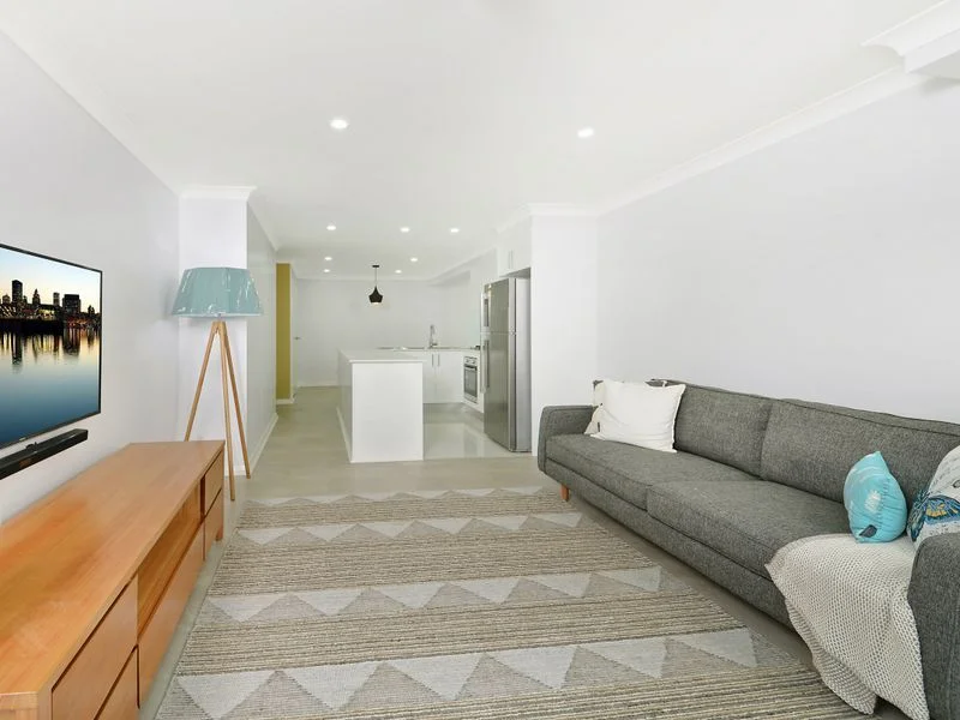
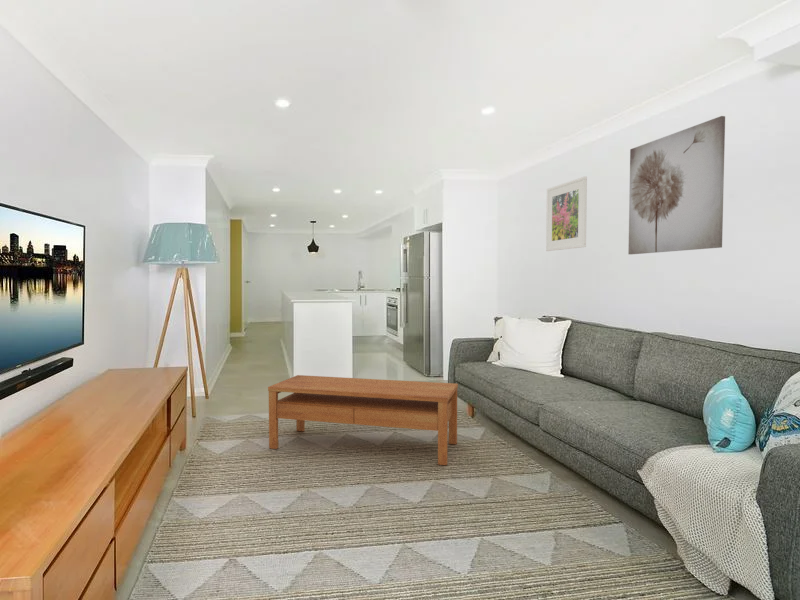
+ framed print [545,176,588,252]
+ coffee table [267,374,459,466]
+ wall art [627,115,726,255]
